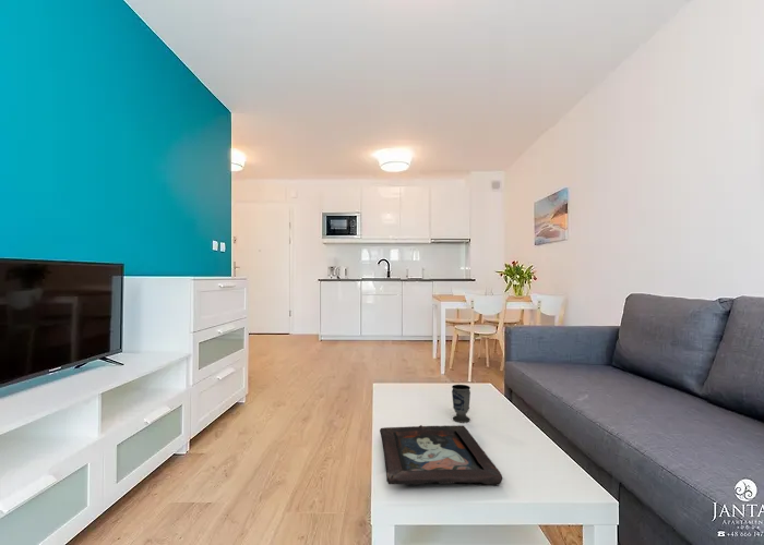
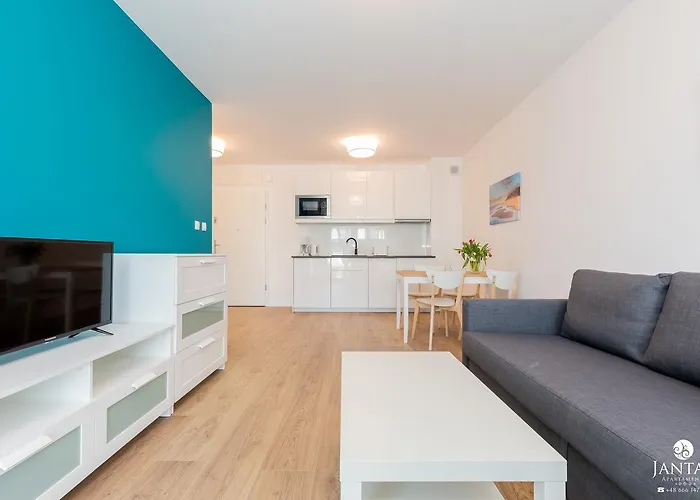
- decorative tray [379,424,504,486]
- cup [451,384,471,423]
